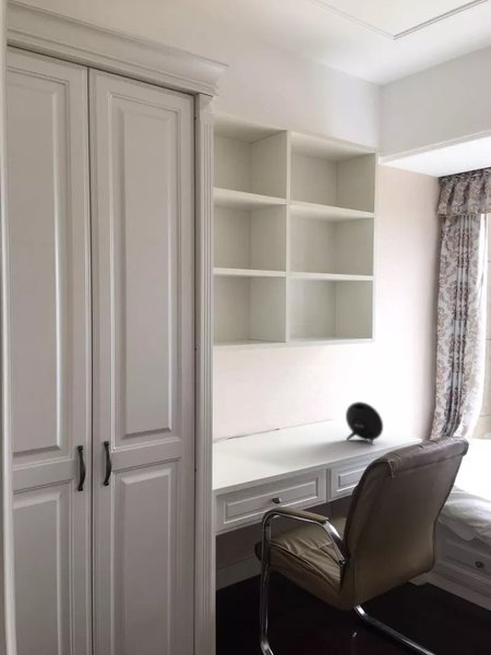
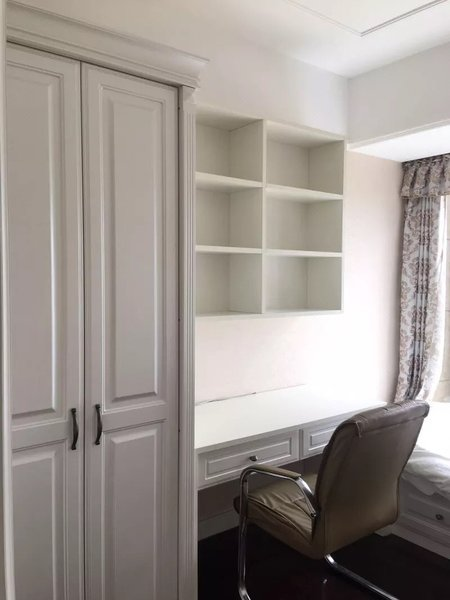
- speaker [345,401,384,445]
